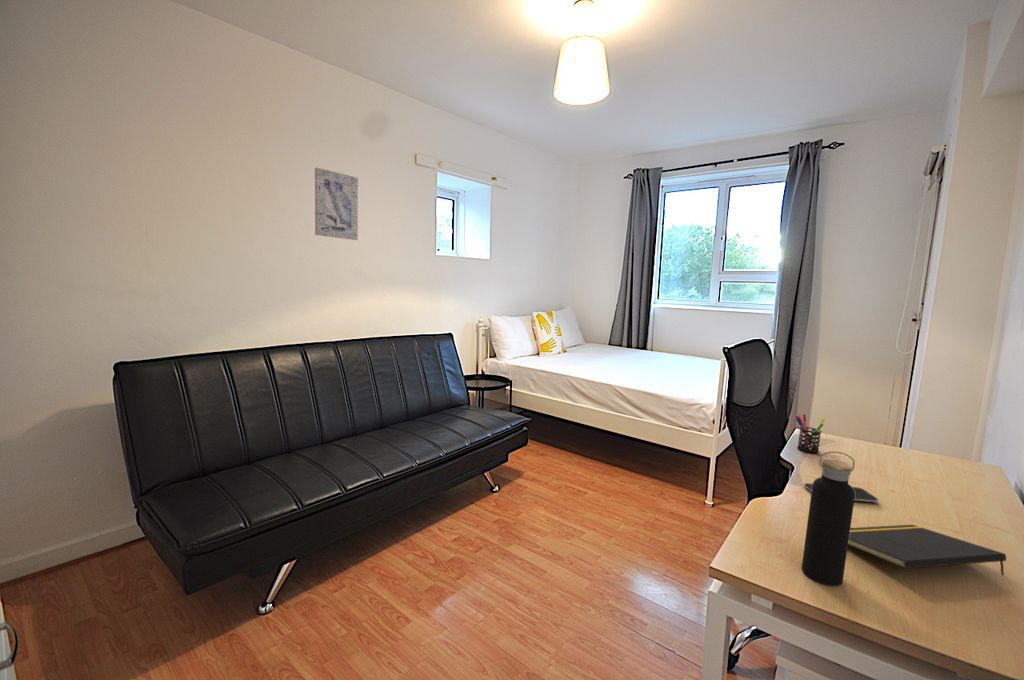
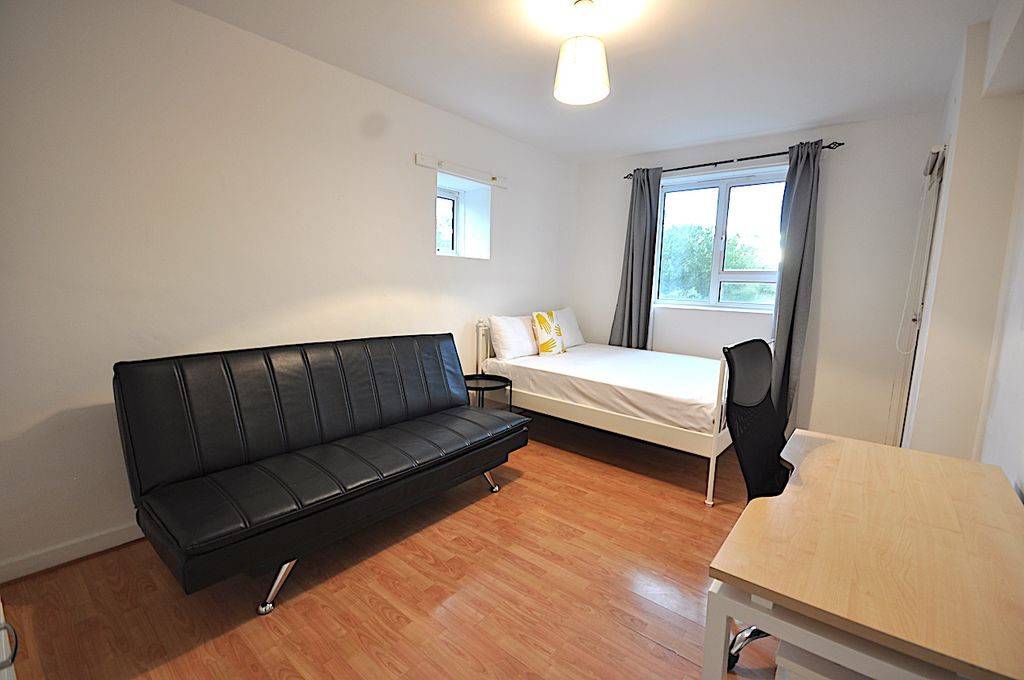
- water bottle [801,451,856,587]
- pen holder [794,413,826,454]
- notepad [848,524,1007,577]
- wall art [314,167,359,241]
- smartphone [803,482,879,503]
